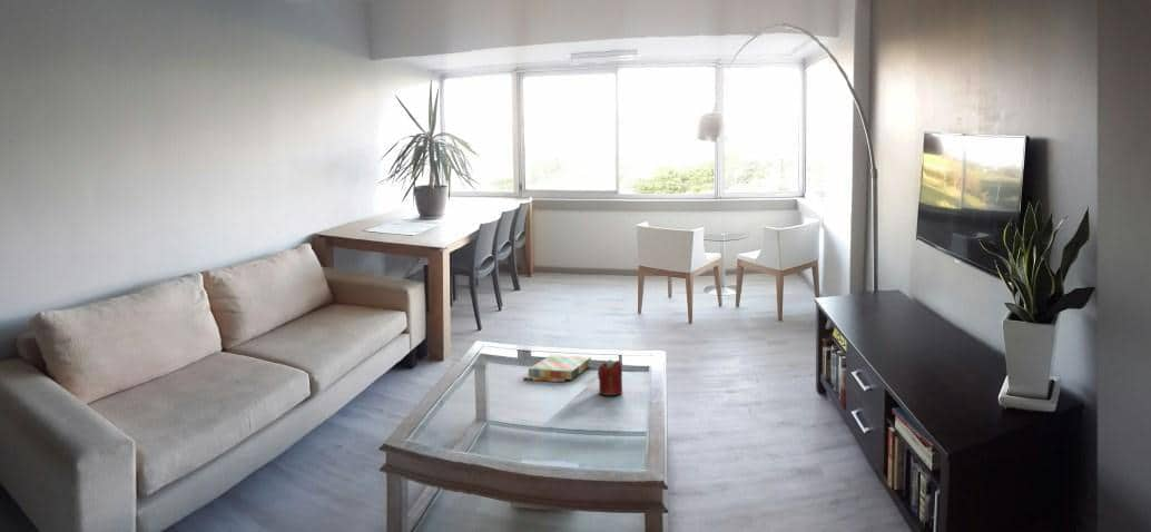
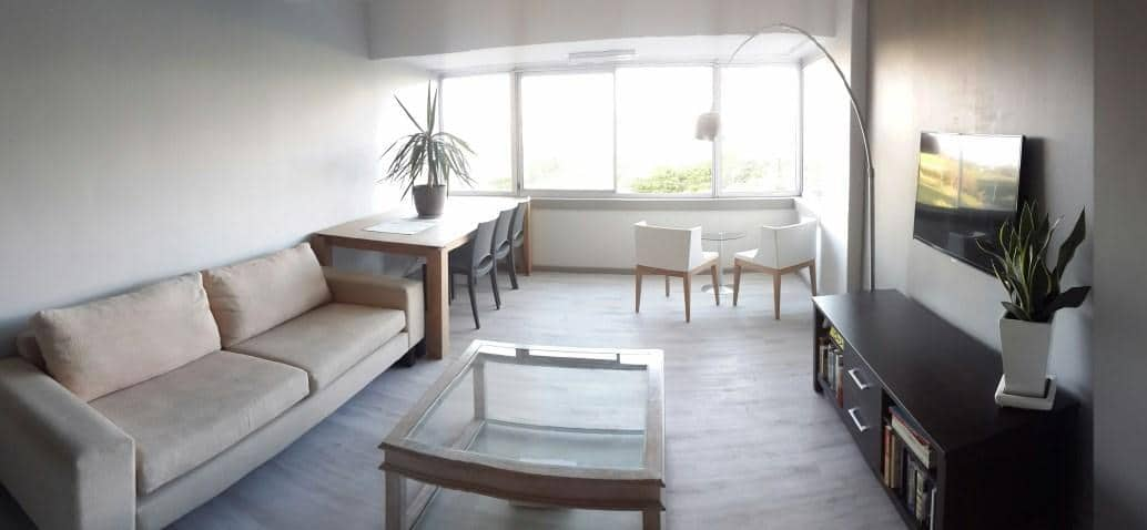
- board game [522,354,592,383]
- candle [597,358,623,396]
